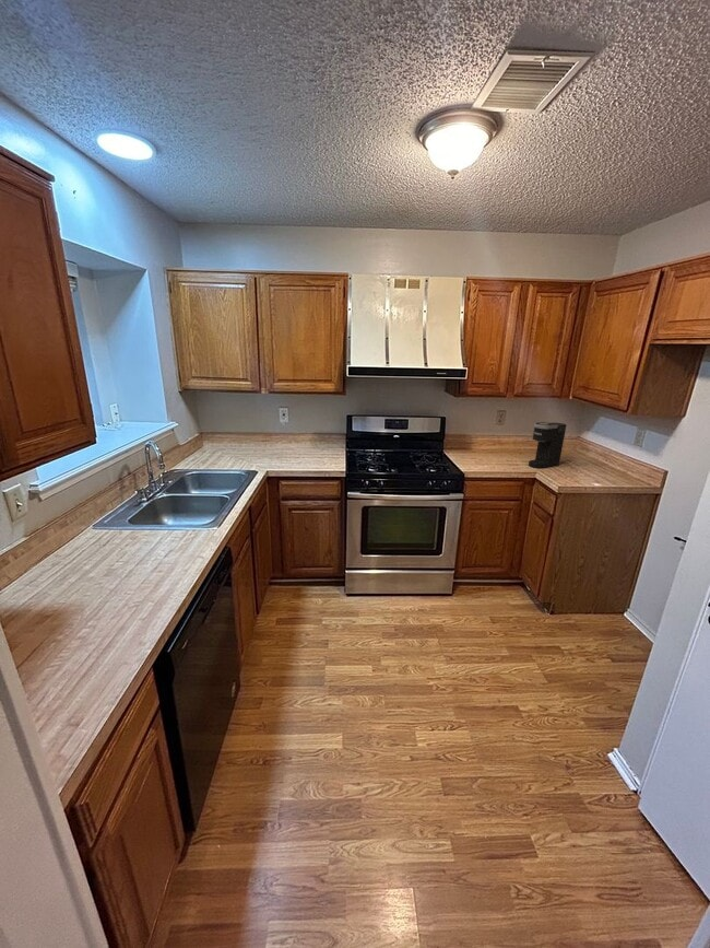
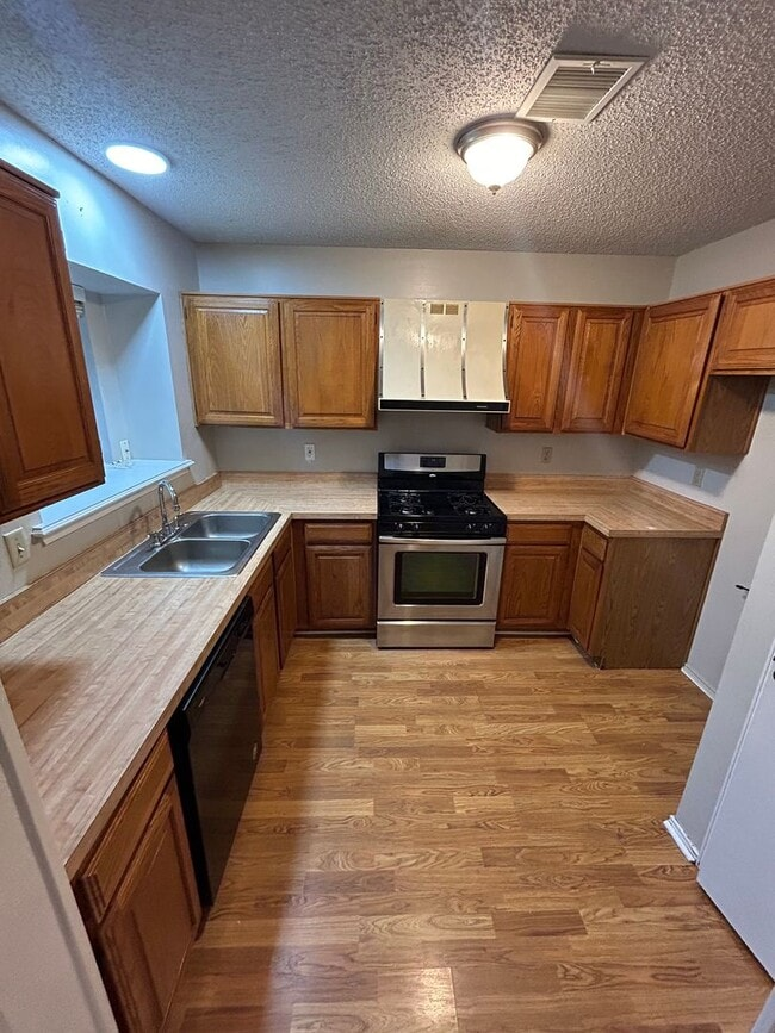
- coffee maker [528,421,568,469]
